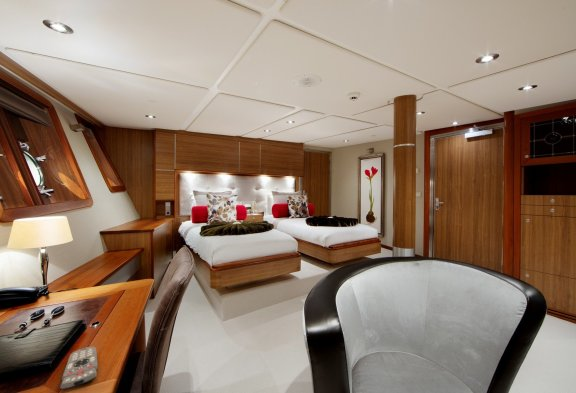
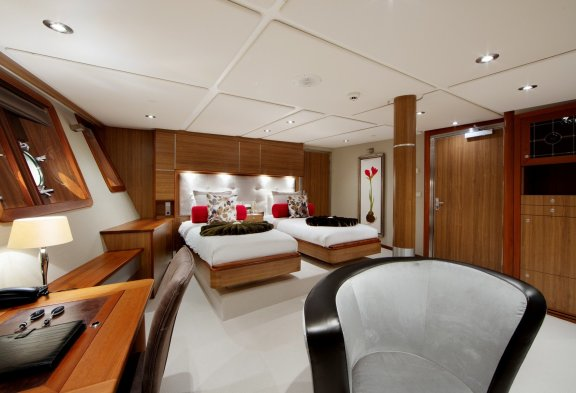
- remote control [60,346,99,391]
